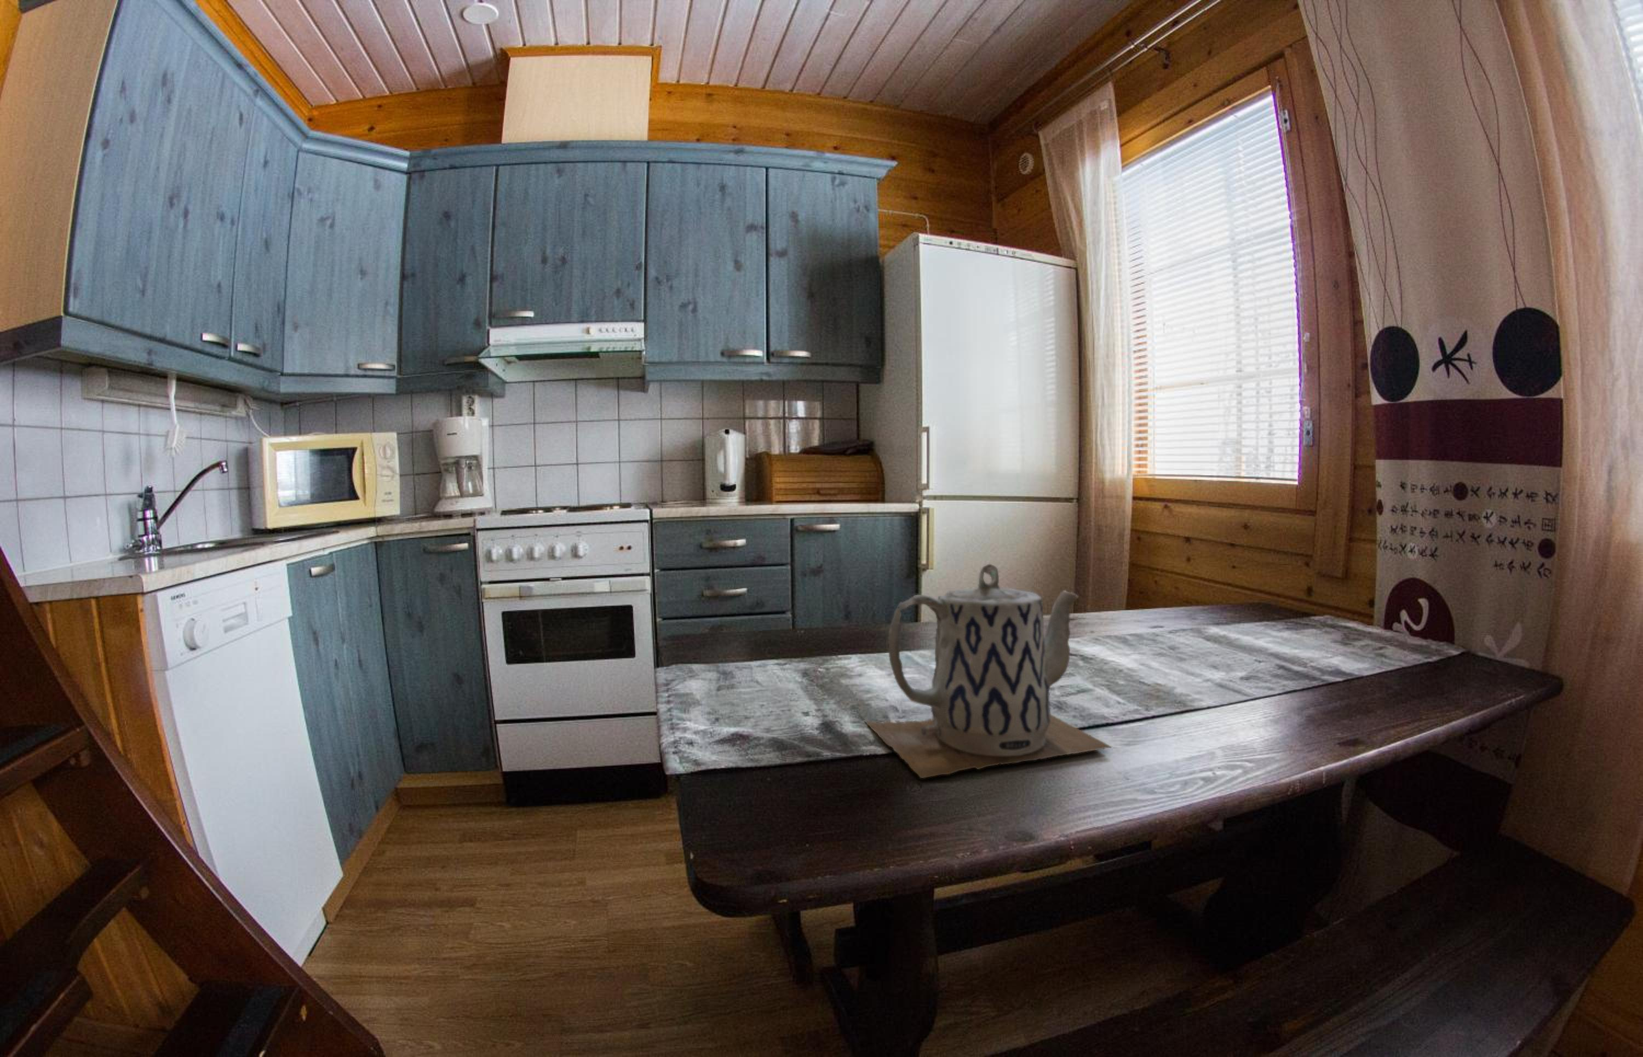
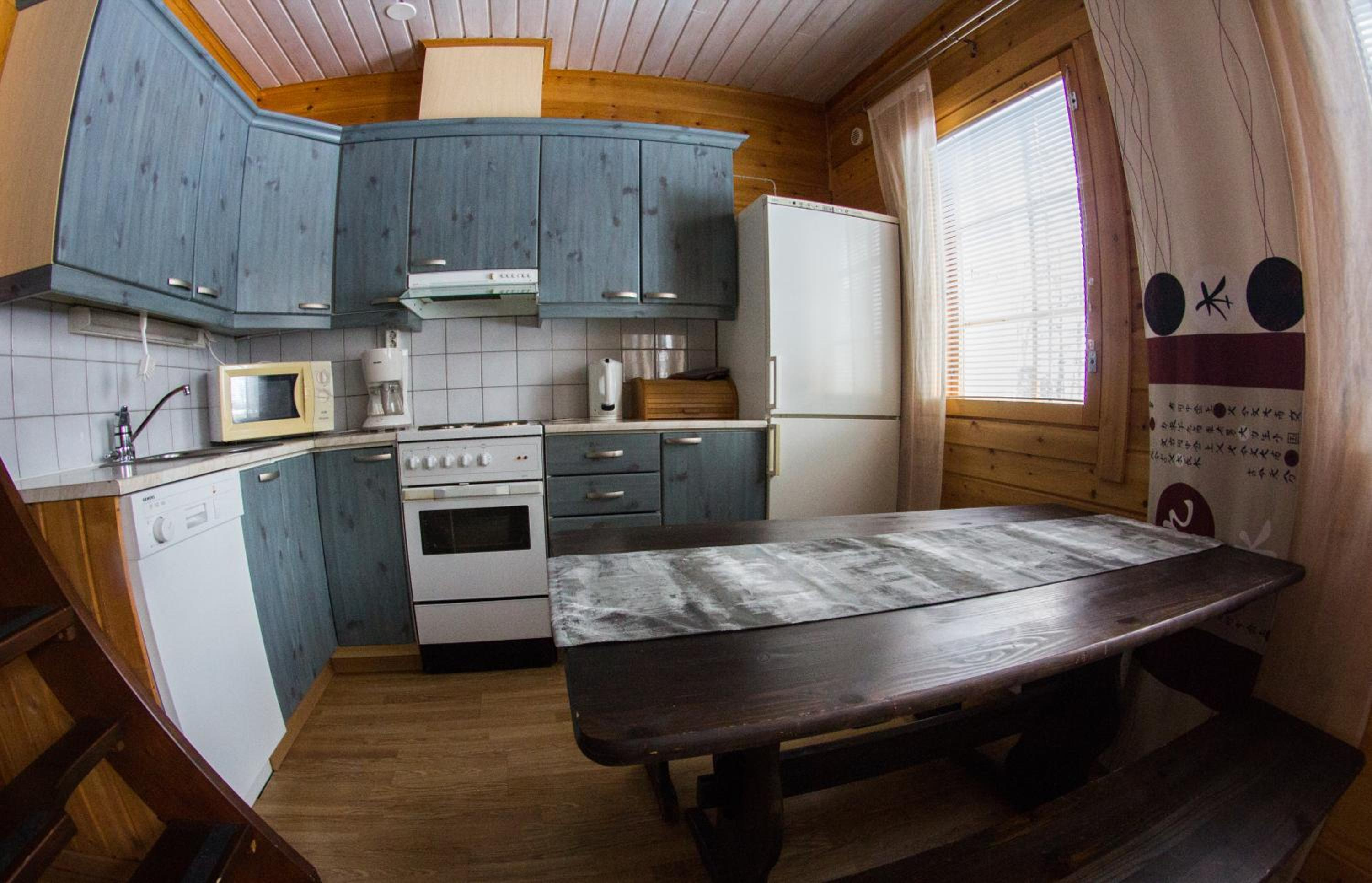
- teapot [865,564,1114,779]
